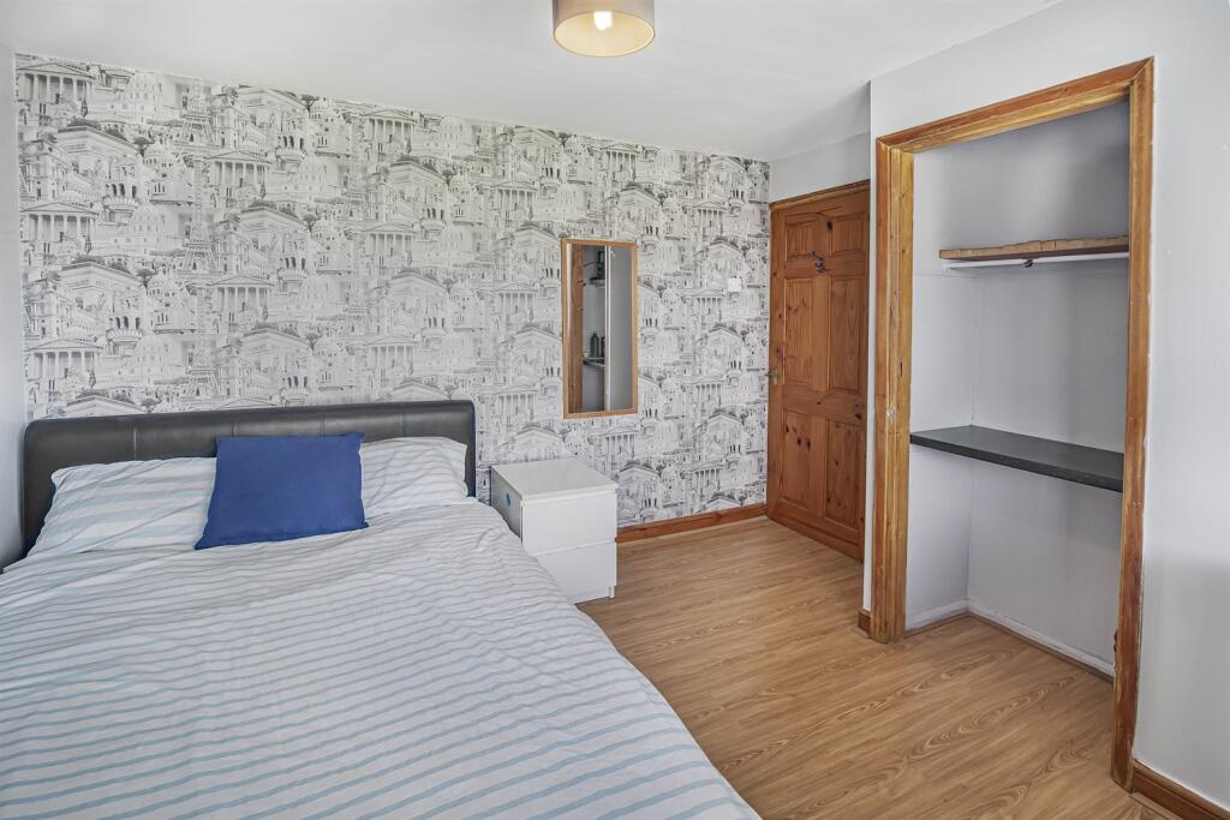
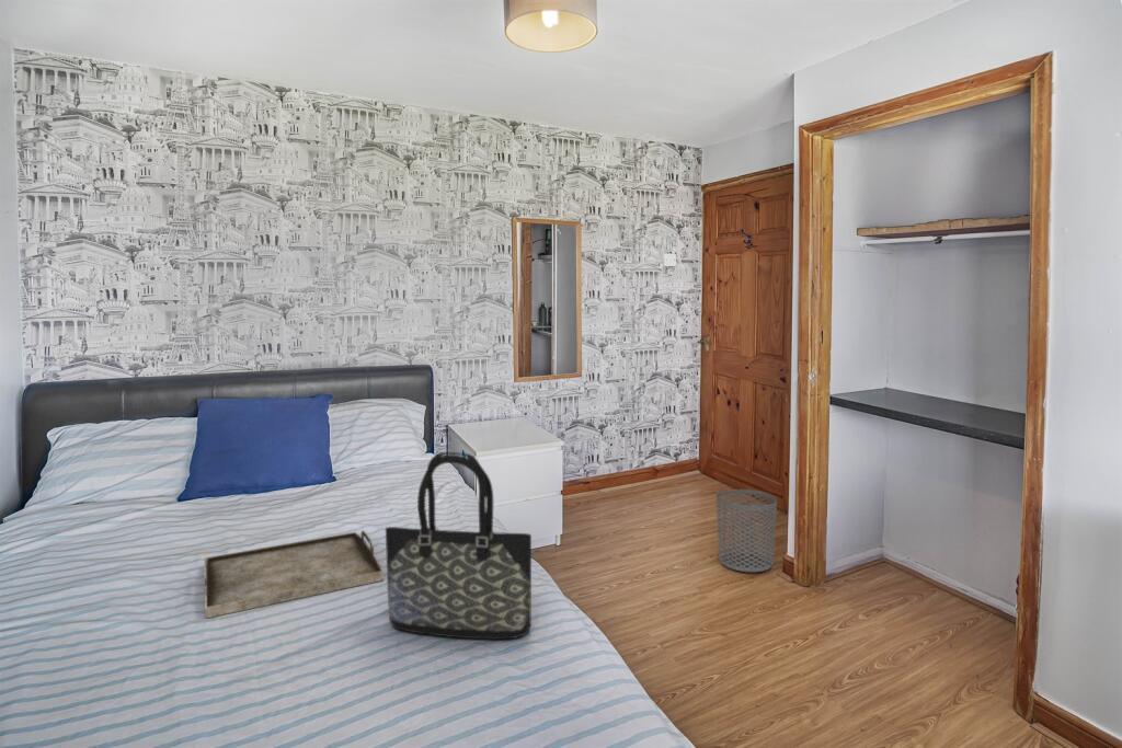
+ tote bag [385,451,533,641]
+ waste bin [715,488,778,573]
+ serving tray [203,530,385,619]
